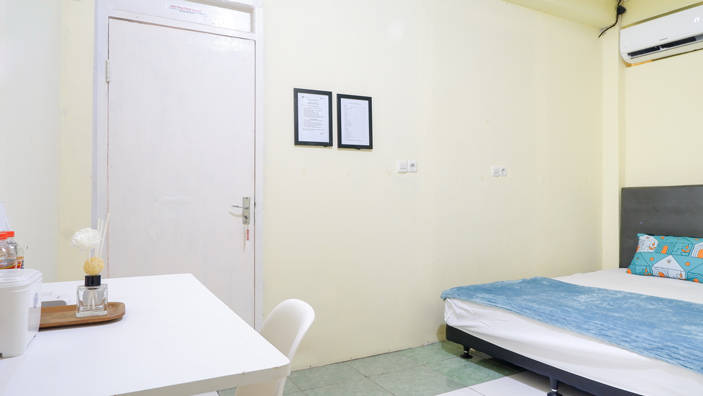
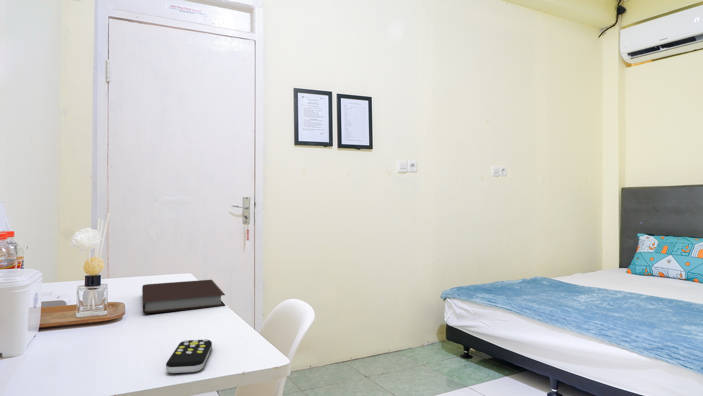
+ remote control [165,338,213,374]
+ notebook [141,279,226,314]
